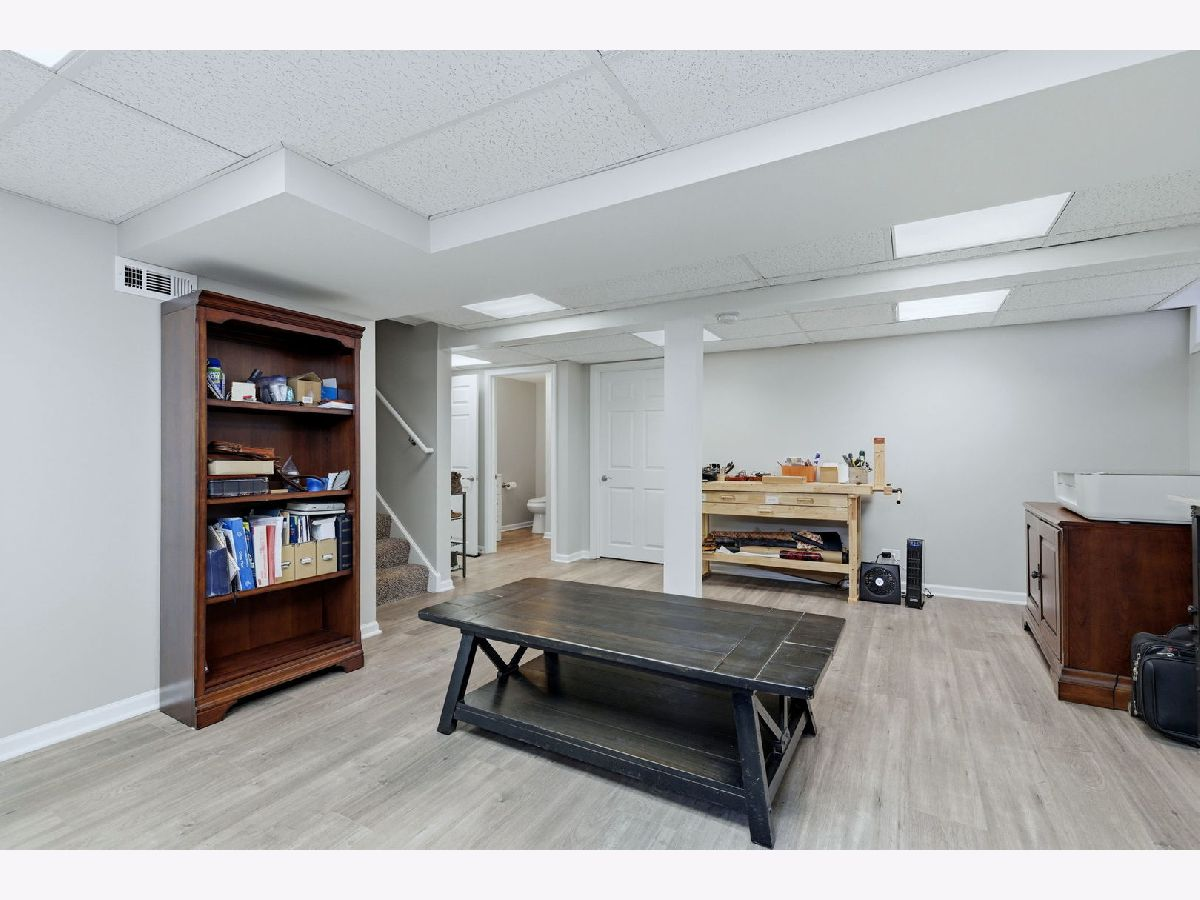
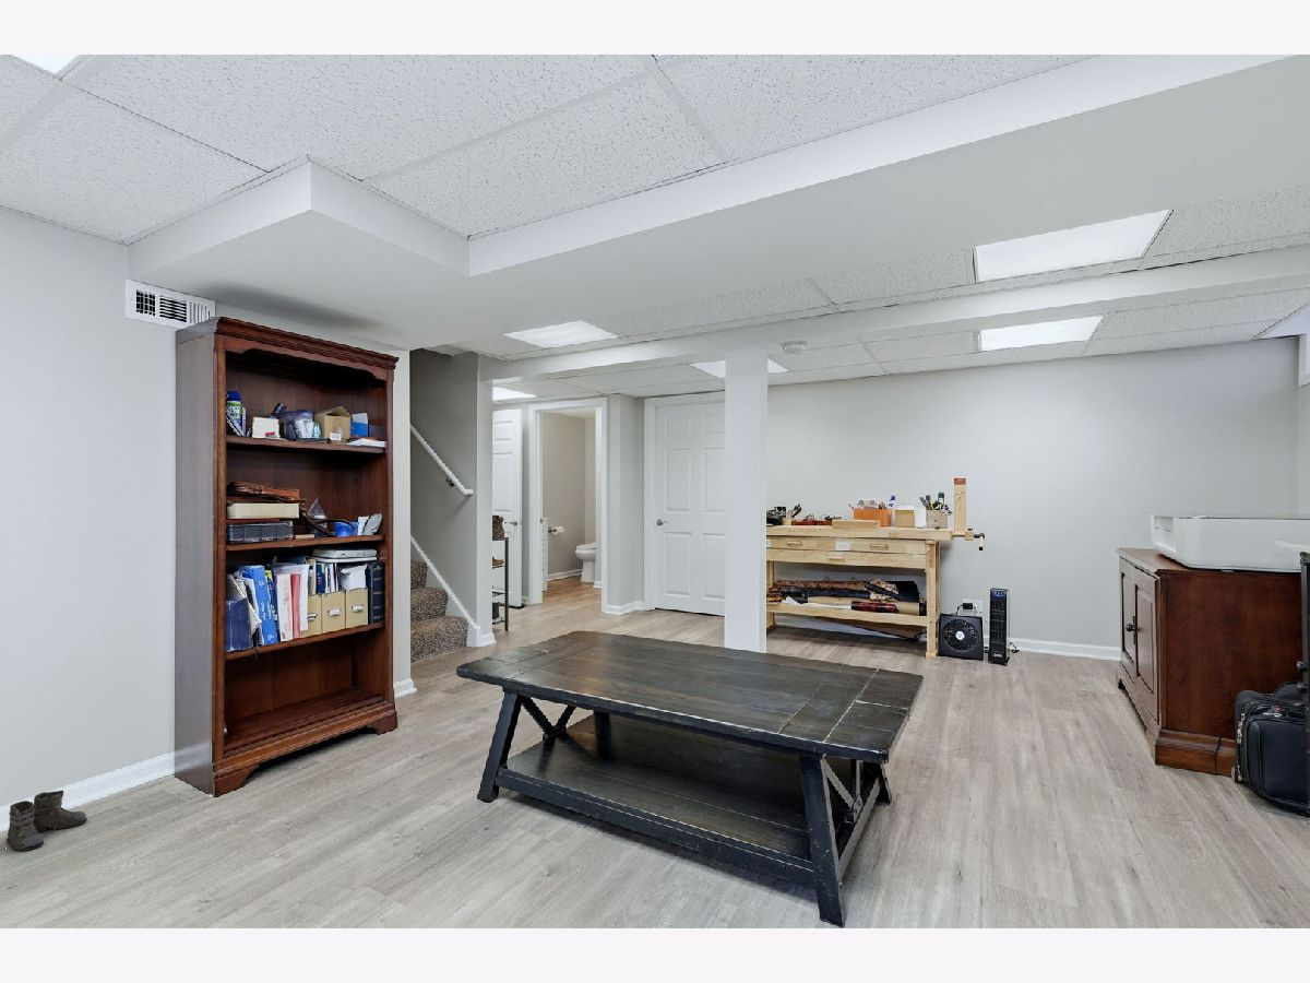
+ boots [1,790,88,852]
